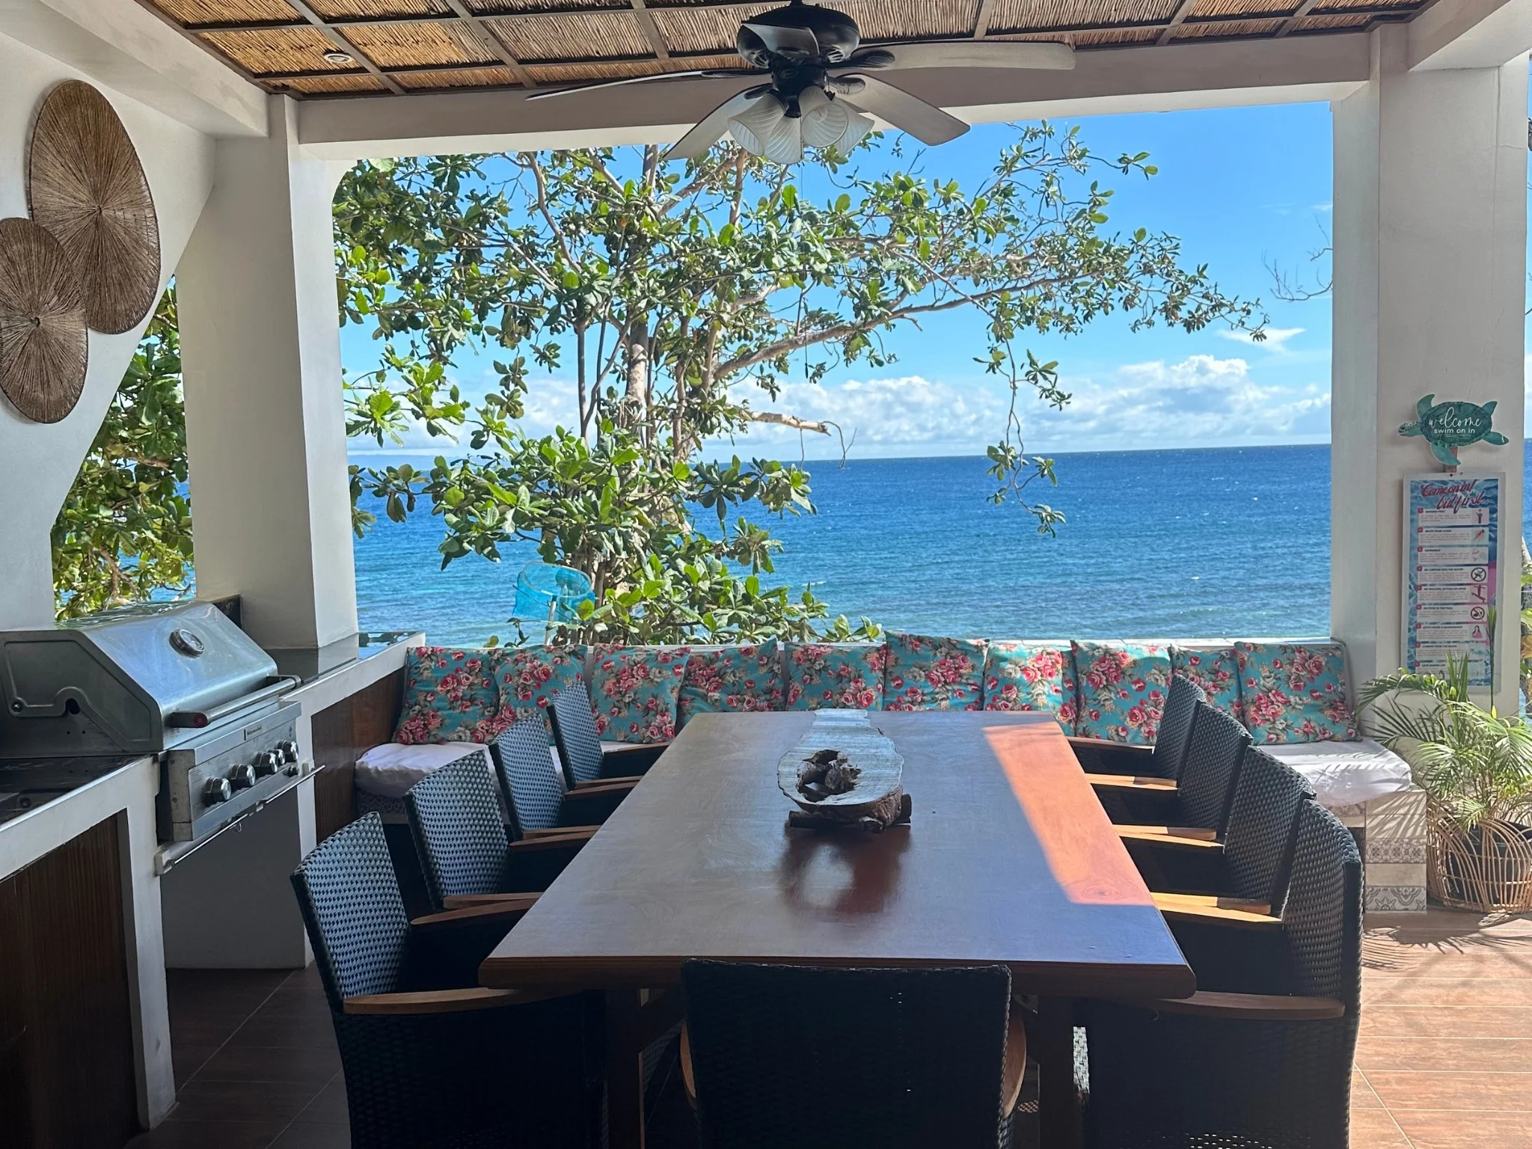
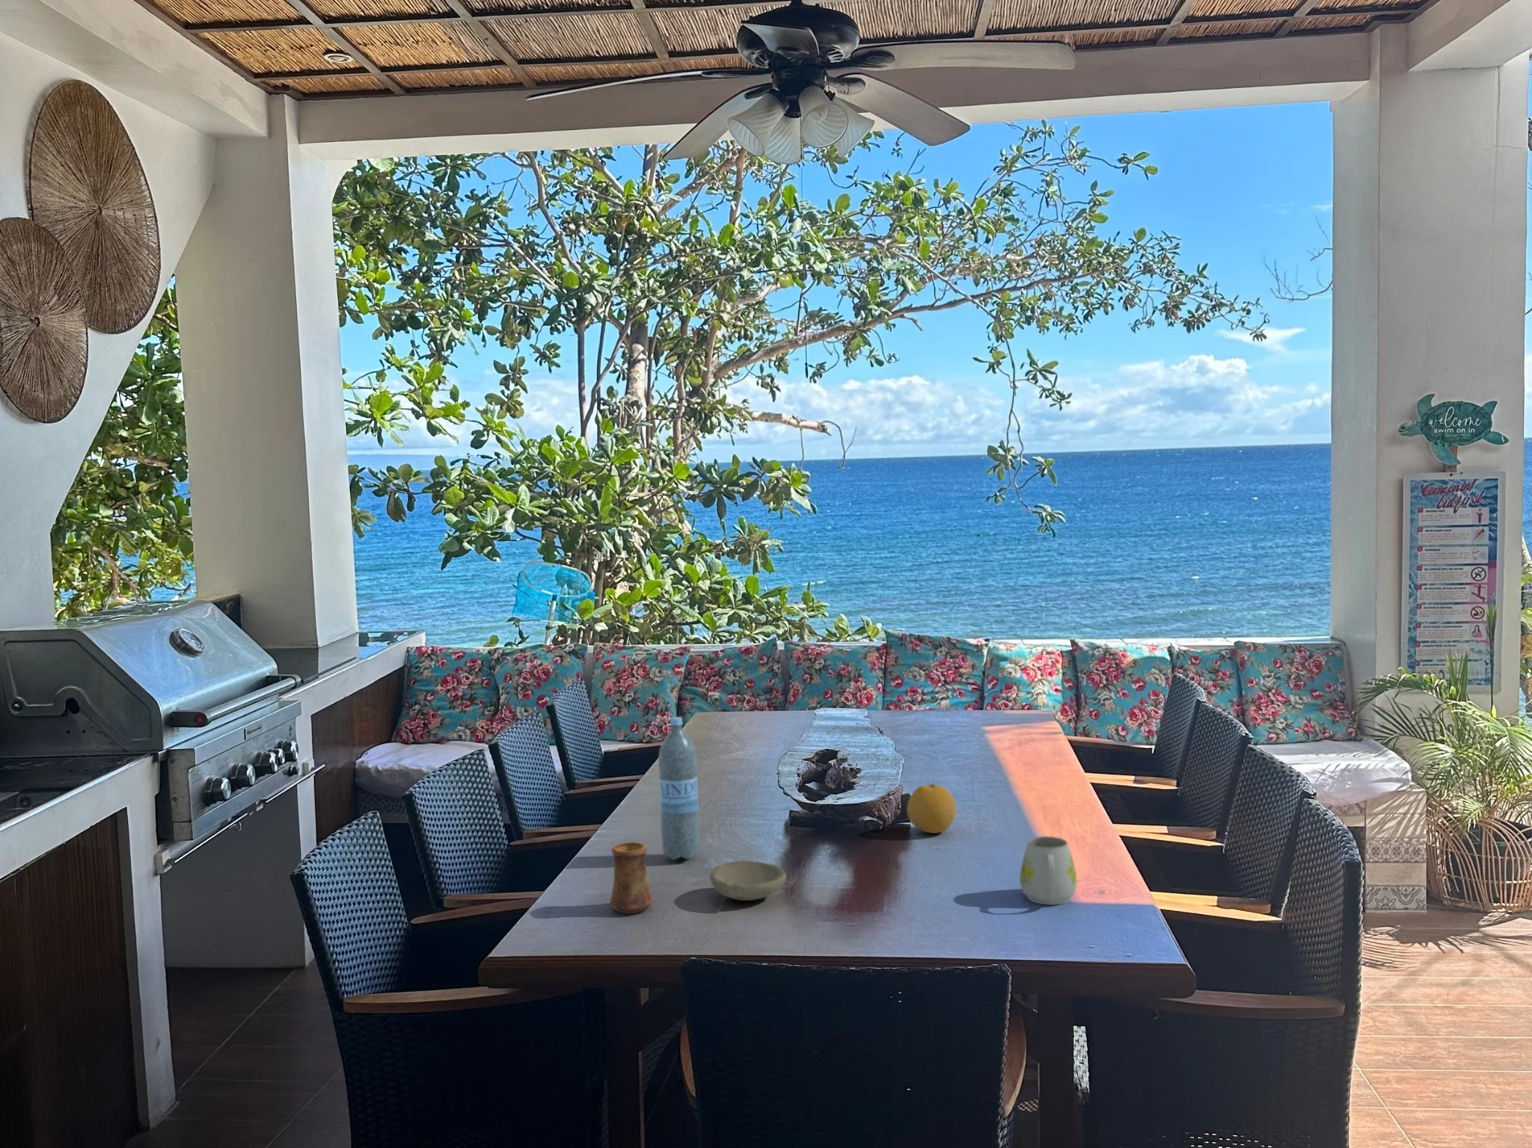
+ cup [609,842,654,914]
+ bowl [709,860,787,901]
+ water bottle [657,716,700,860]
+ mug [1019,836,1077,906]
+ fruit [906,784,957,834]
